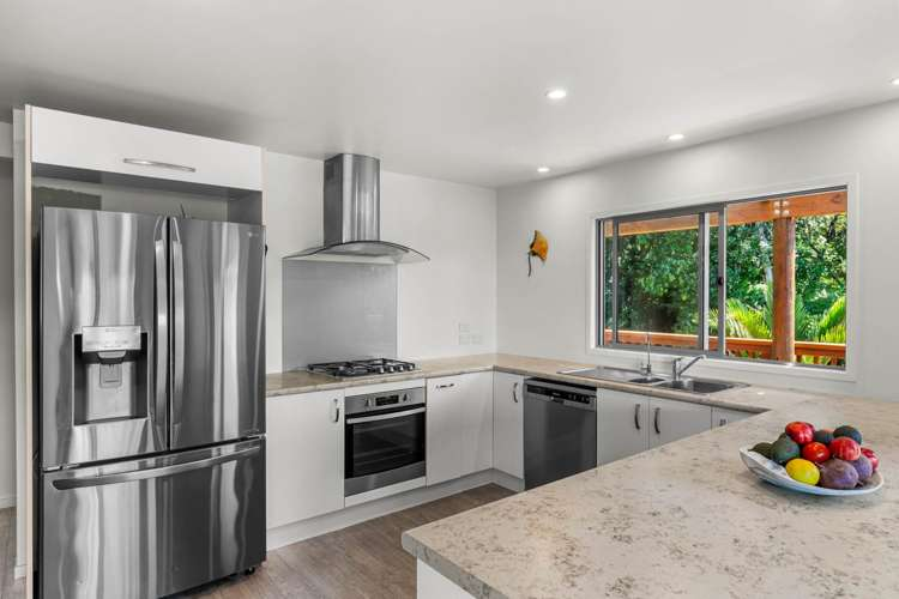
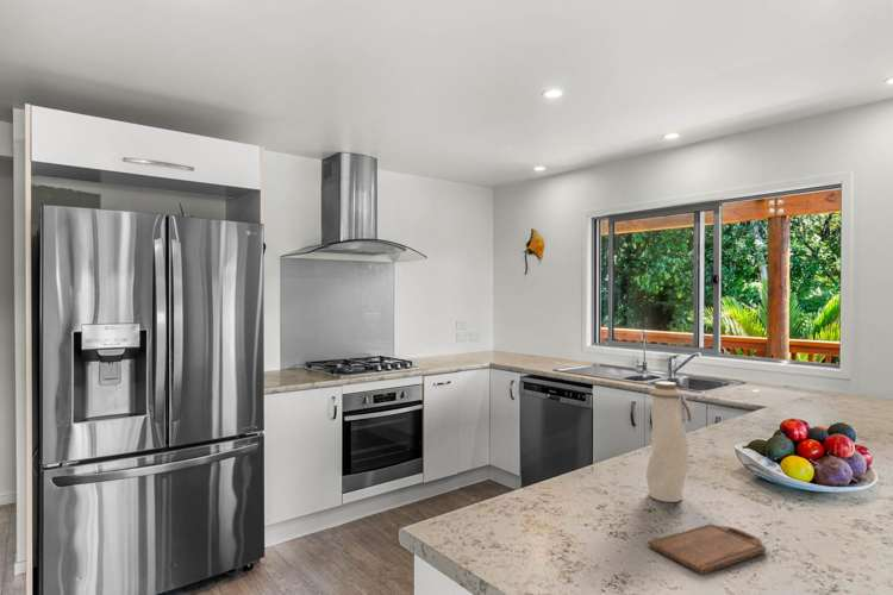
+ cutting board [647,524,767,576]
+ water bottle [645,380,692,503]
